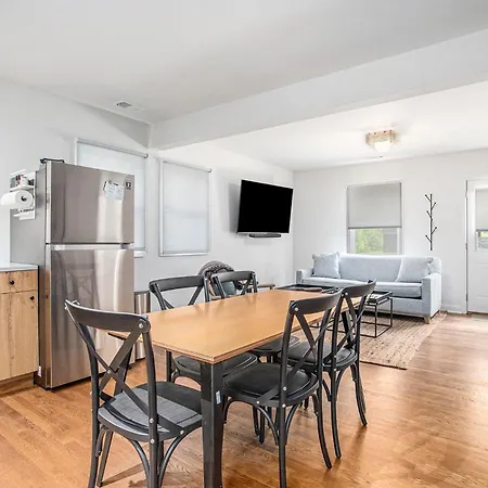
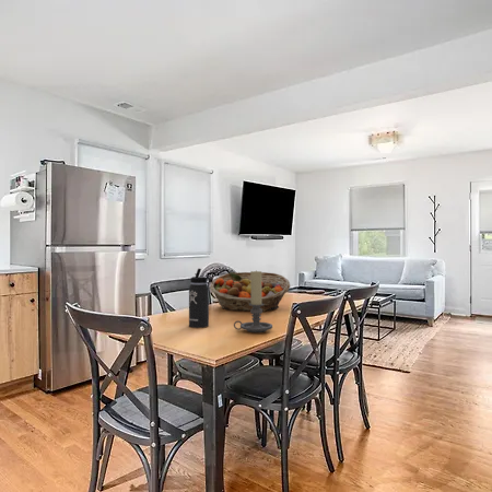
+ candle holder [233,269,273,333]
+ fruit basket [209,271,291,313]
+ thermos bottle [188,268,212,329]
